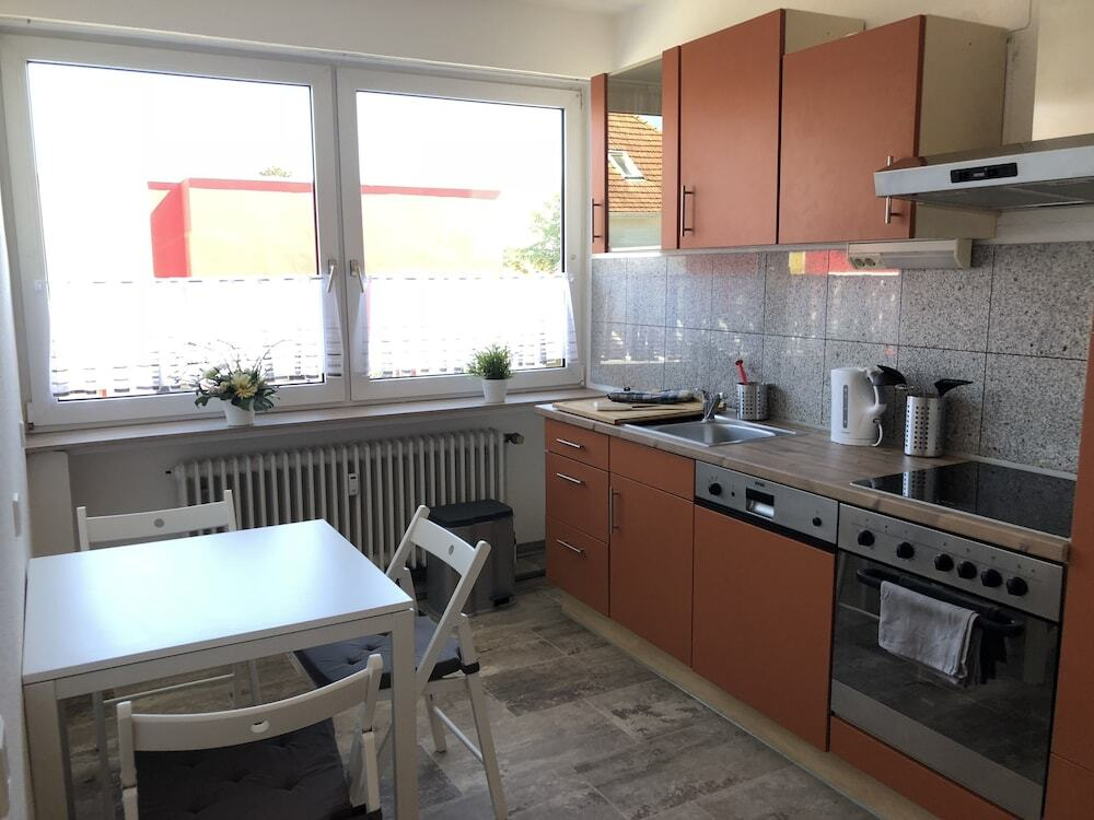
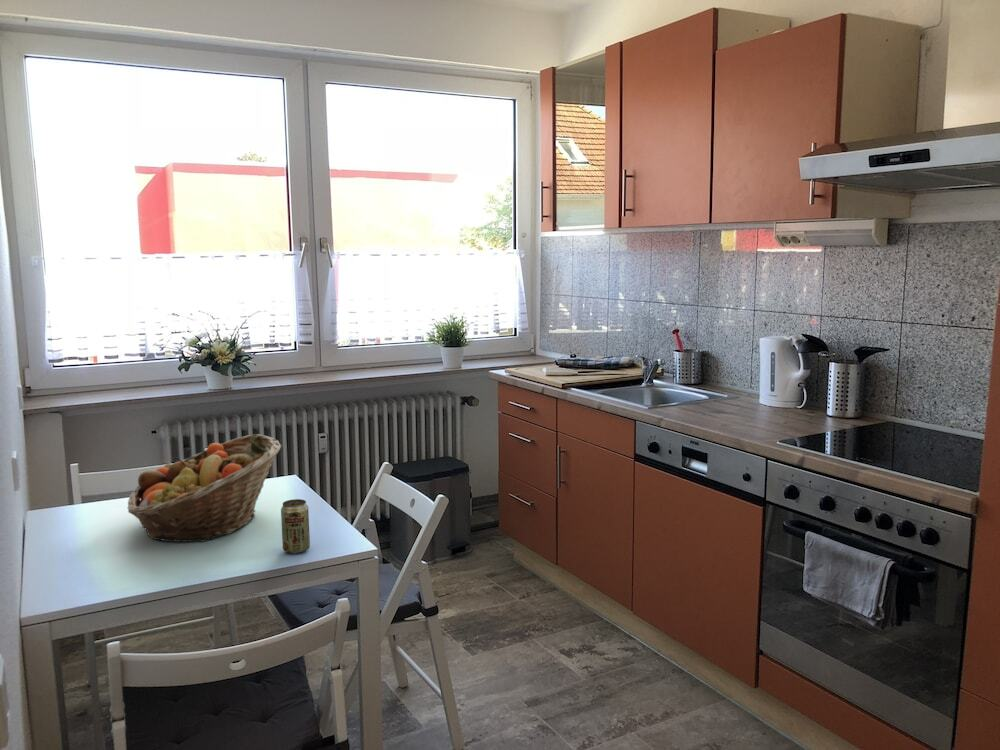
+ beverage can [280,498,311,555]
+ fruit basket [127,433,283,543]
